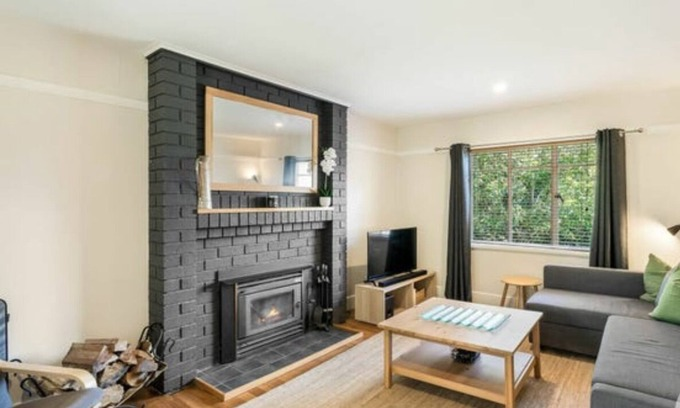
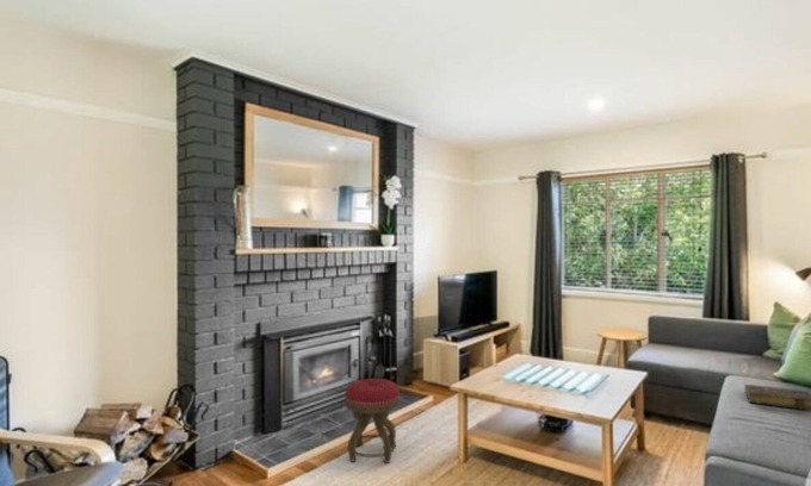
+ stool [343,378,401,465]
+ book [743,384,811,411]
